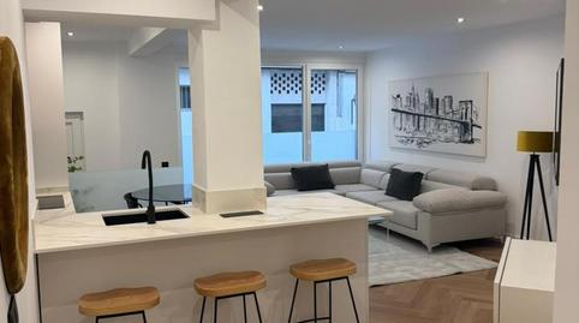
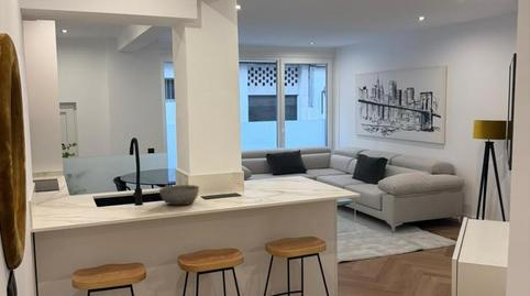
+ bowl [158,184,200,206]
